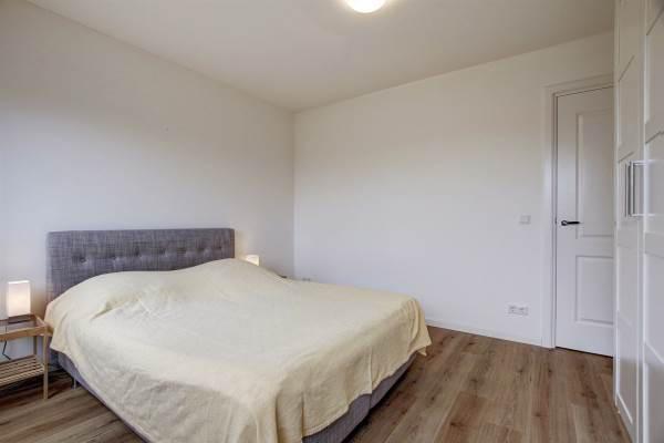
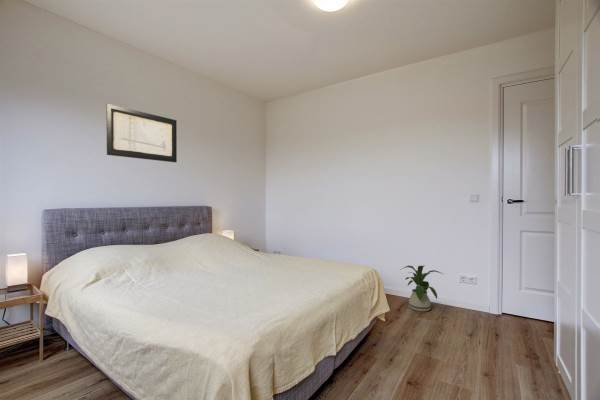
+ house plant [399,264,444,313]
+ wall art [106,103,178,163]
